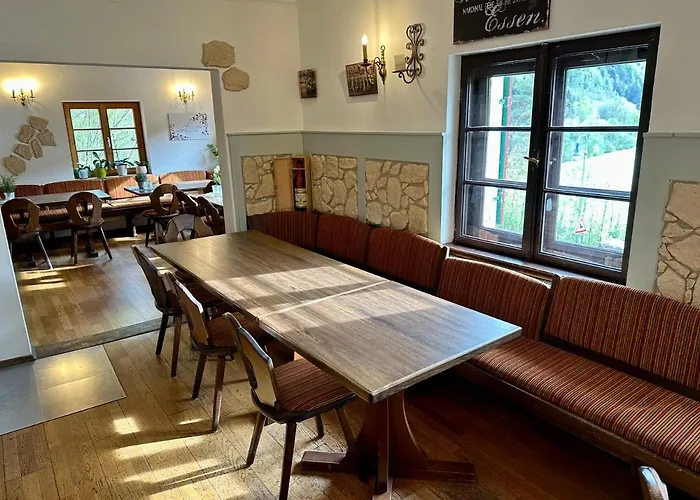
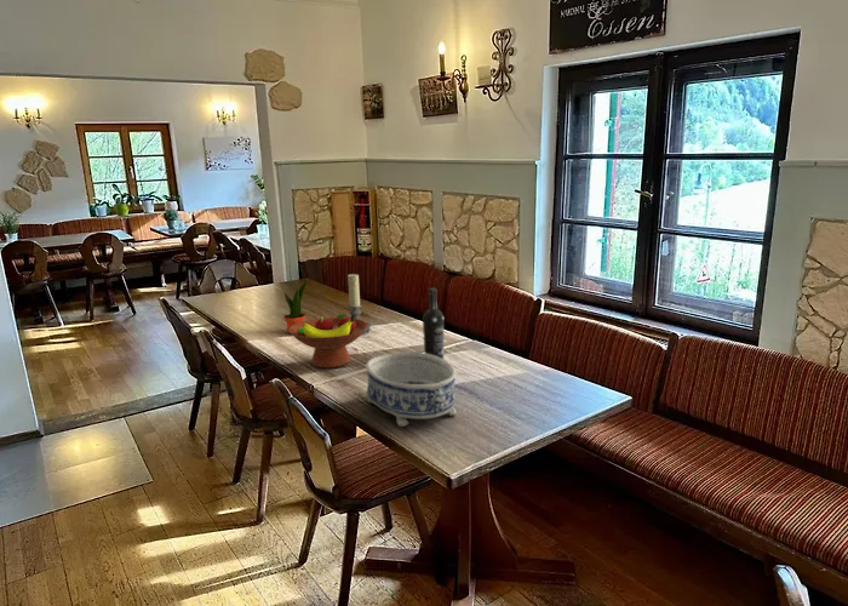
+ wine bottle [422,287,445,360]
+ potted plant [282,278,309,335]
+ fruit bowl [290,313,368,368]
+ candle holder [346,273,373,335]
+ decorative bowl [365,350,457,428]
